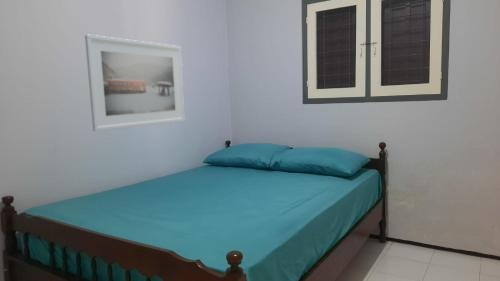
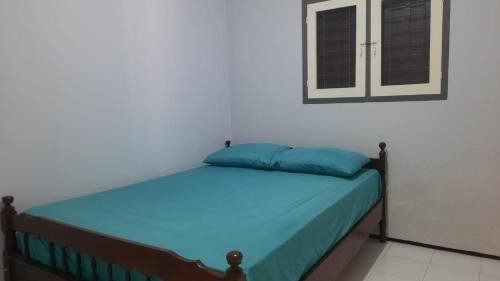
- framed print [84,33,185,132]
